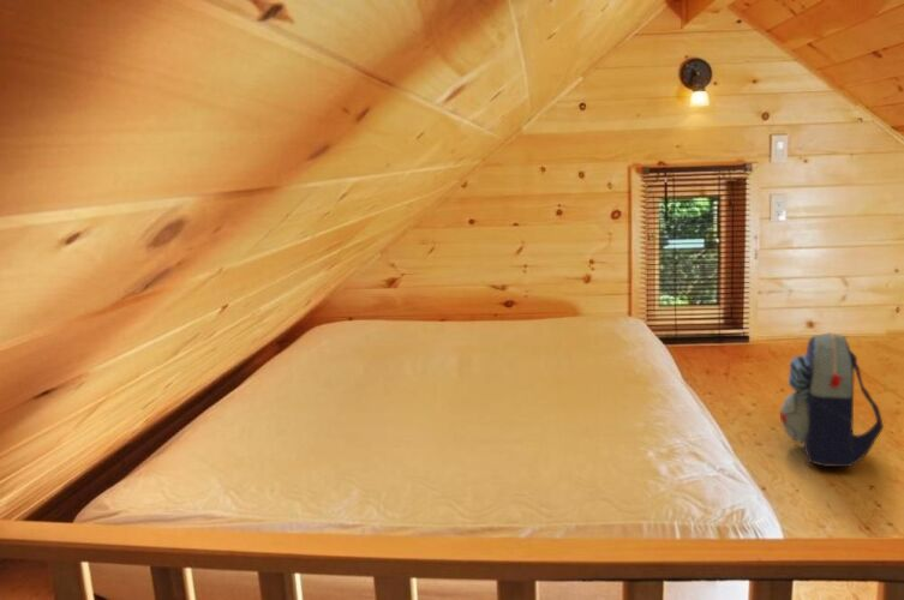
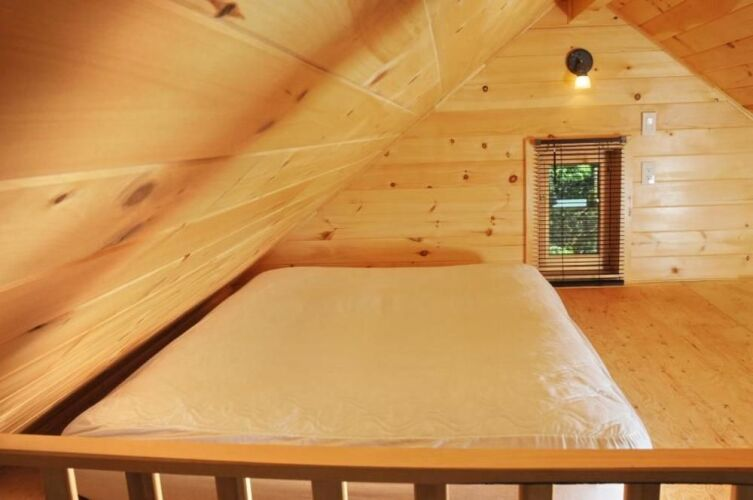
- backpack [779,331,885,468]
